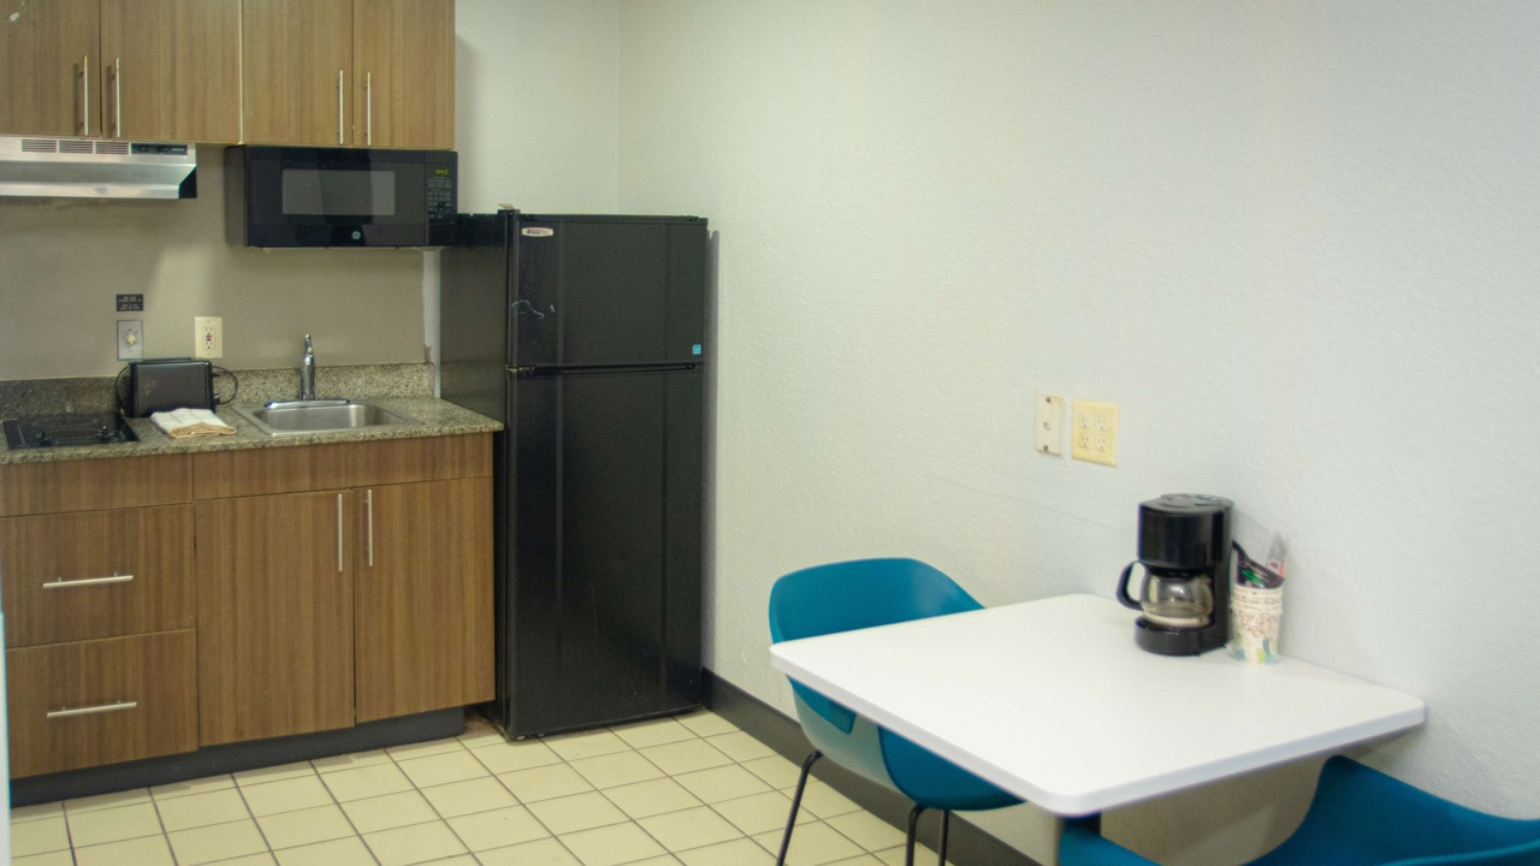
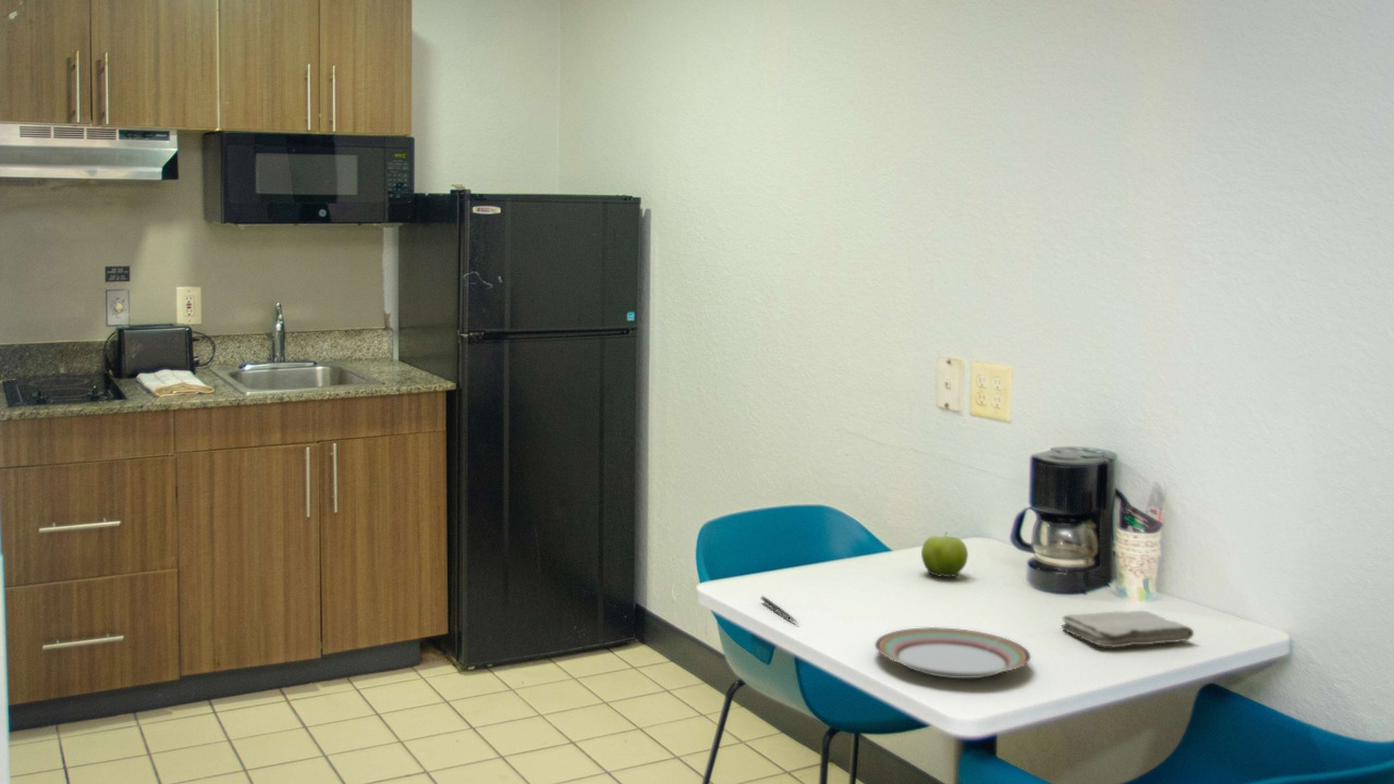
+ fruit [920,531,969,579]
+ washcloth [1061,610,1195,649]
+ pen [760,595,799,625]
+ plate [873,626,1032,679]
